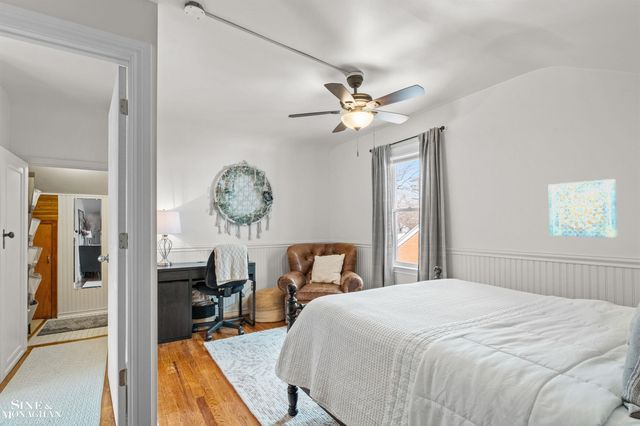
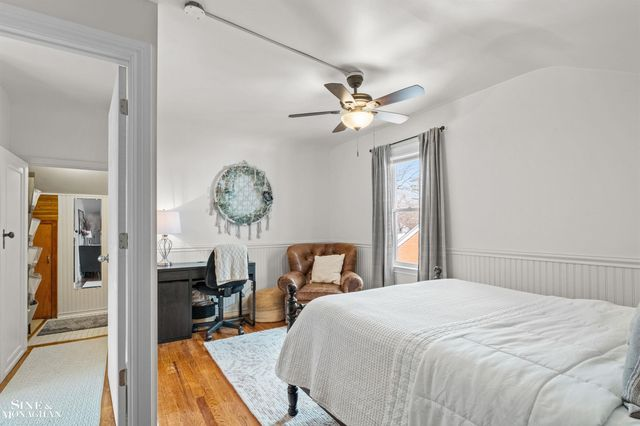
- wall art [547,178,619,238]
